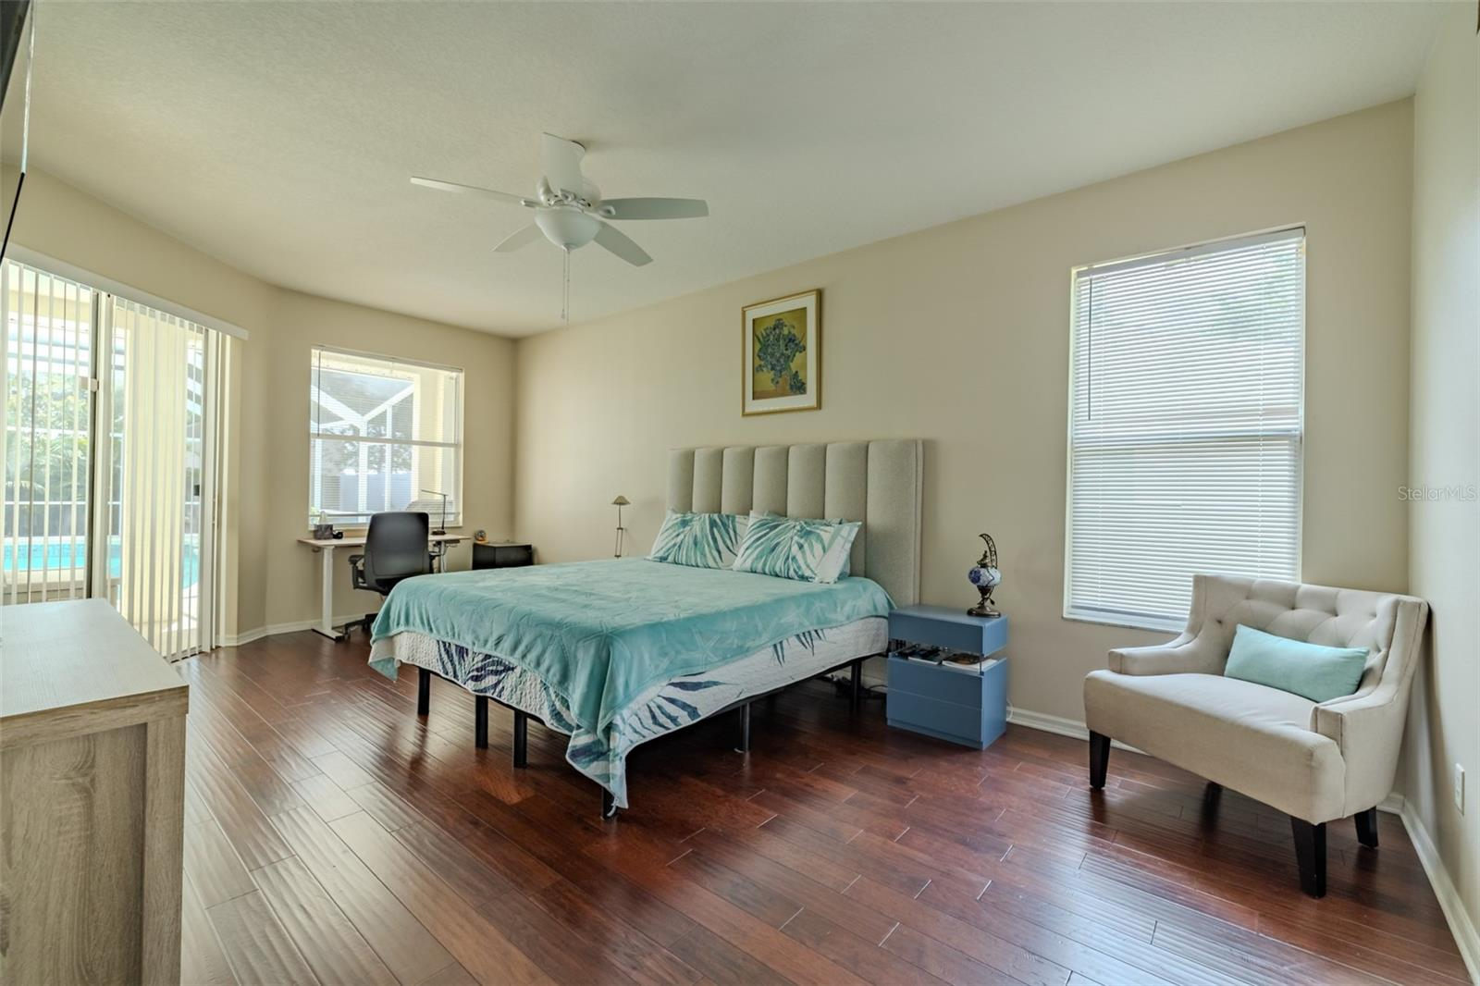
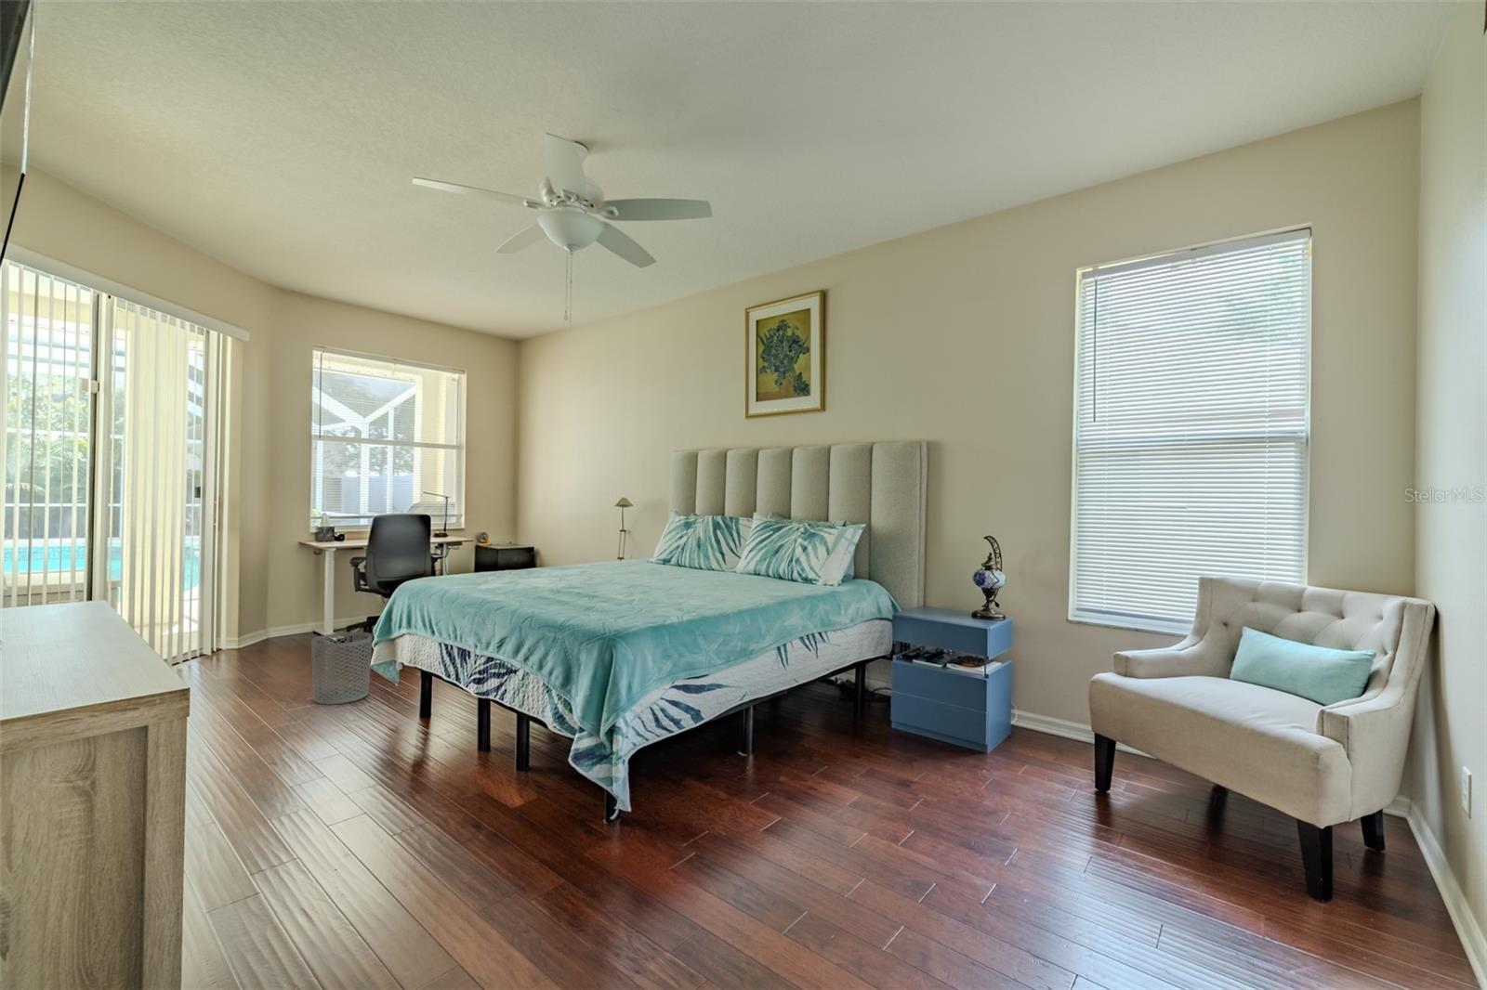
+ waste bin [311,631,374,706]
